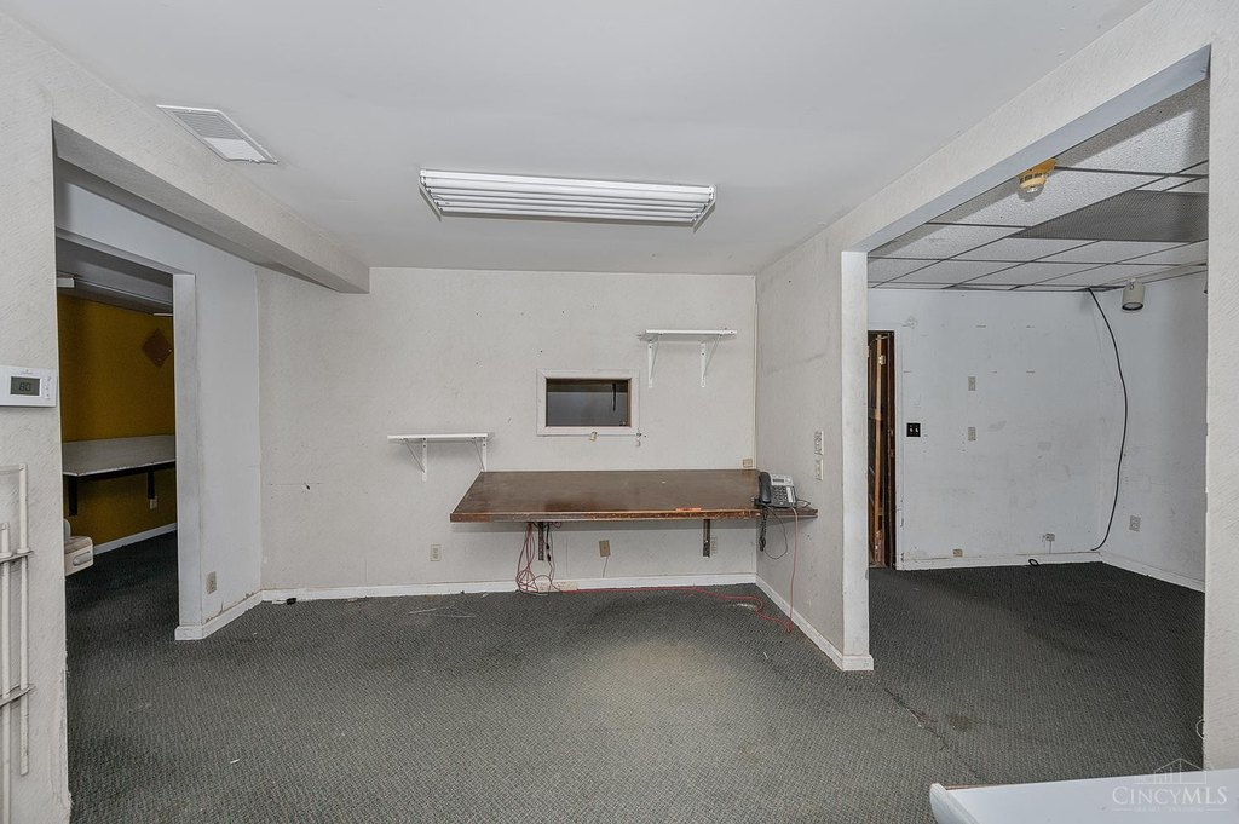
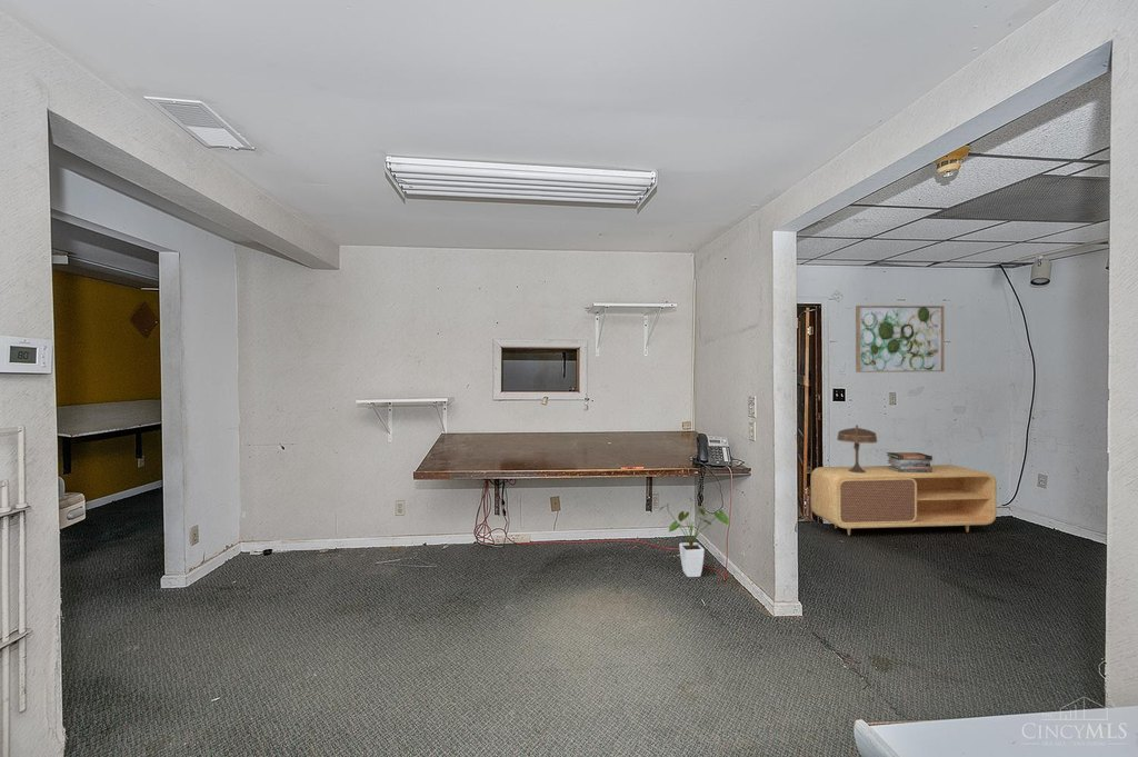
+ tv stand [810,464,998,536]
+ house plant [658,504,730,578]
+ table lamp [836,424,879,474]
+ book stack [886,451,934,472]
+ wall art [855,305,945,373]
